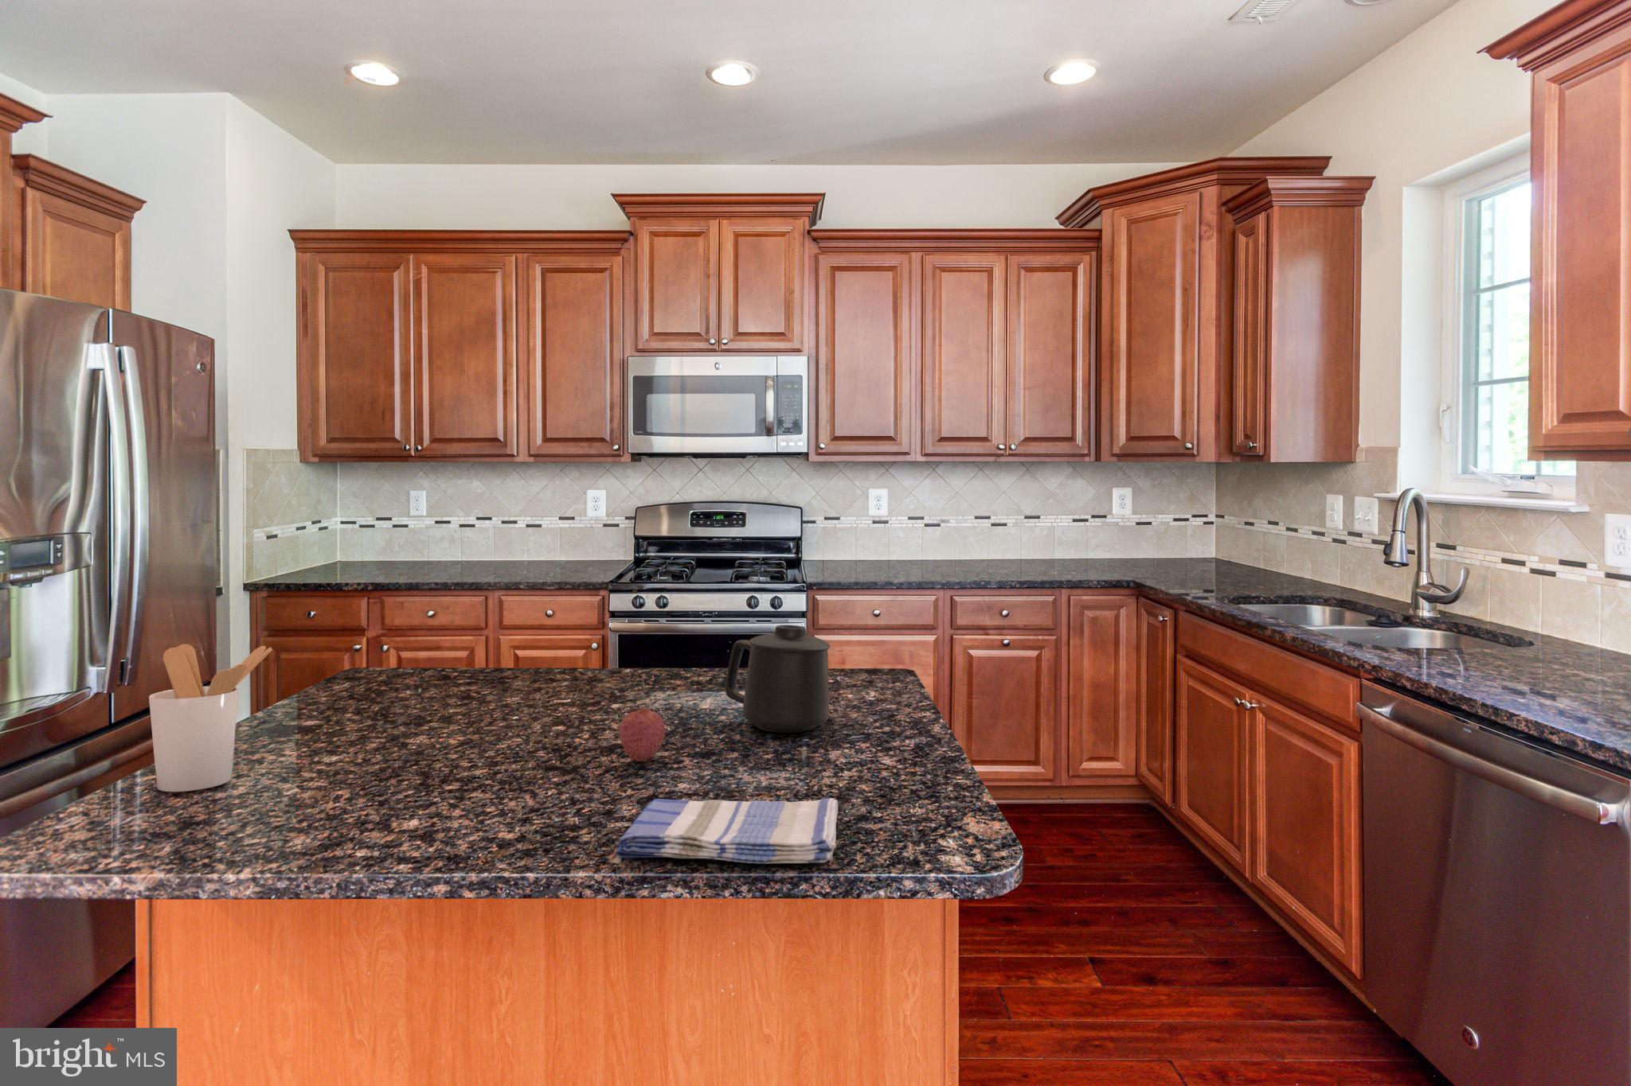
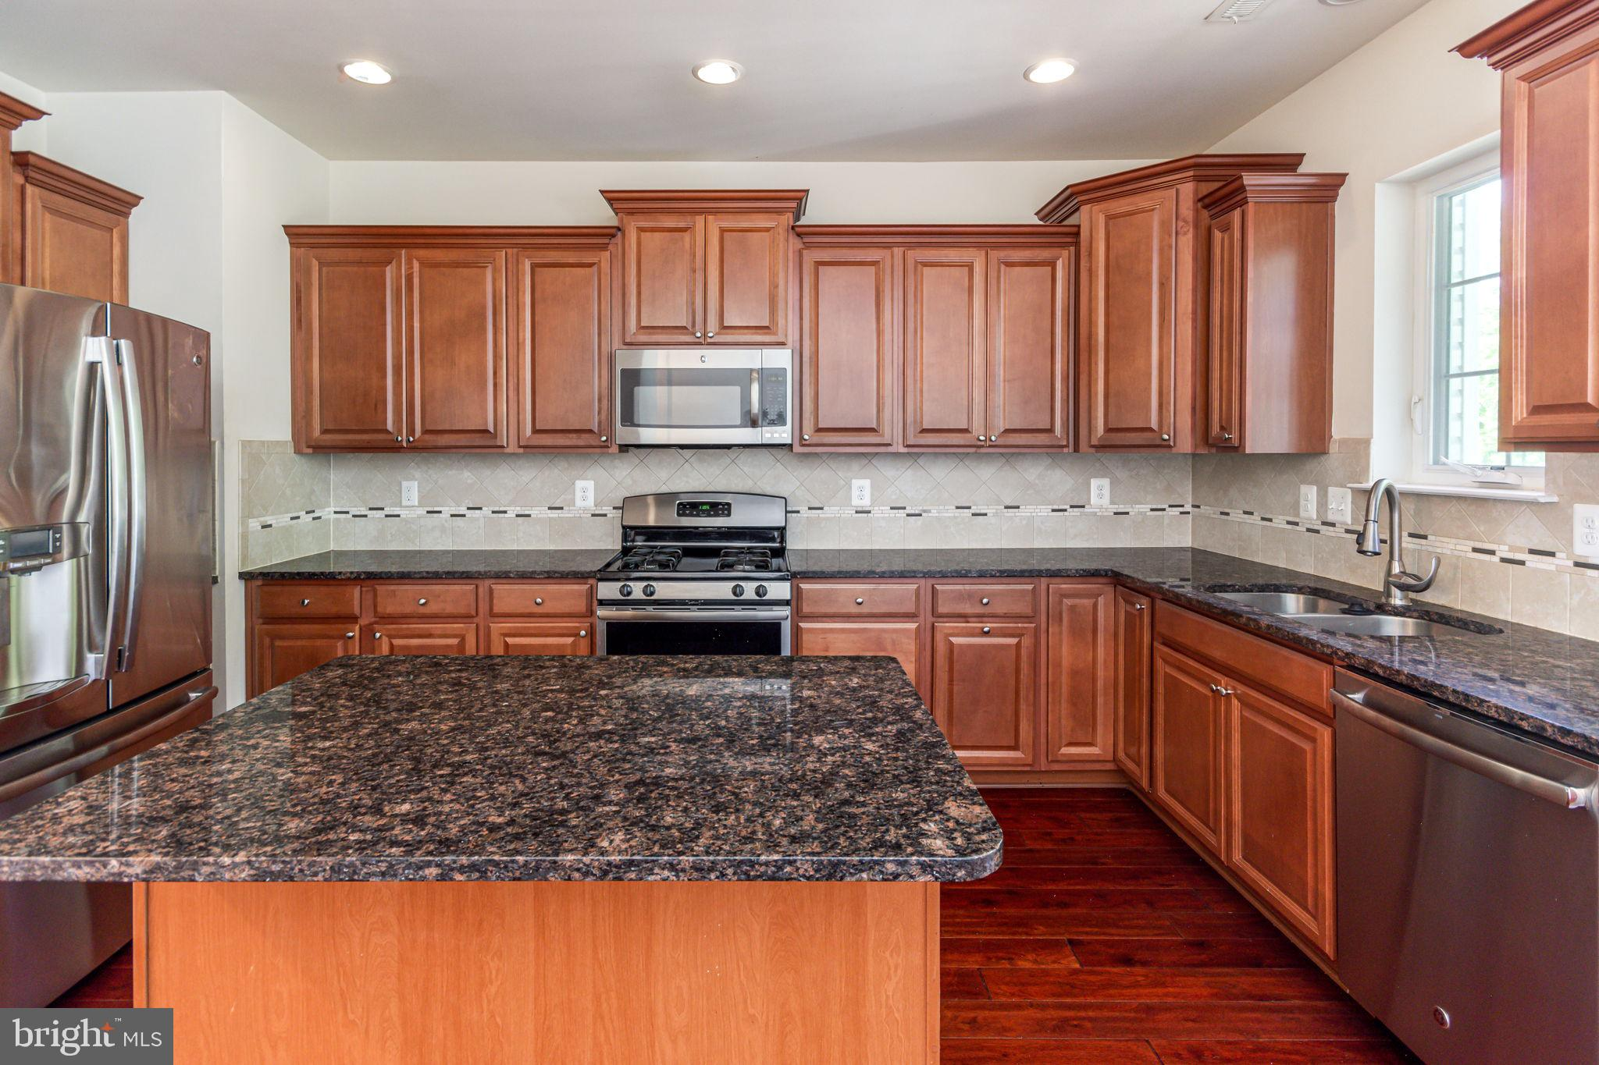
- mug [725,624,831,733]
- fruit [618,705,666,762]
- dish towel [615,798,839,865]
- utensil holder [148,644,273,793]
